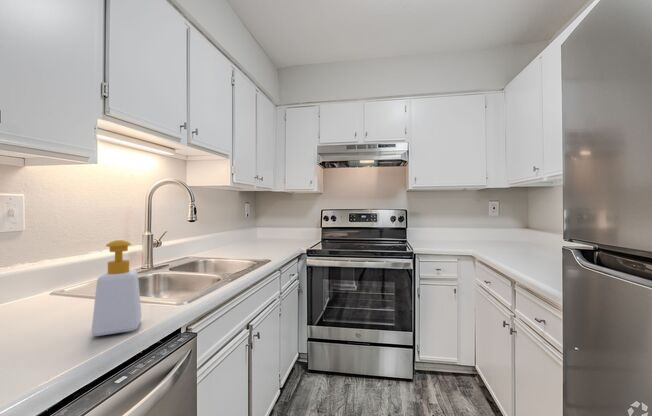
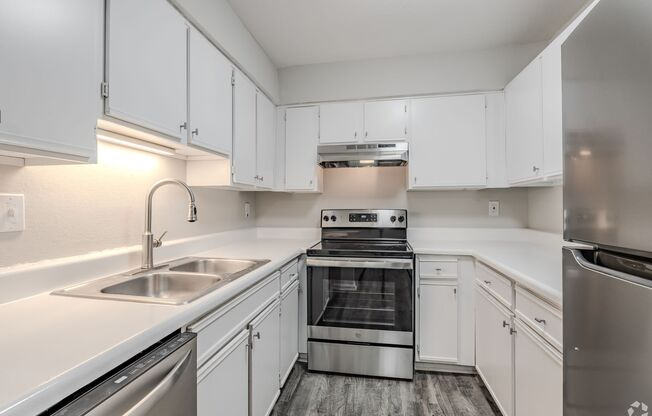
- soap bottle [90,239,143,337]
